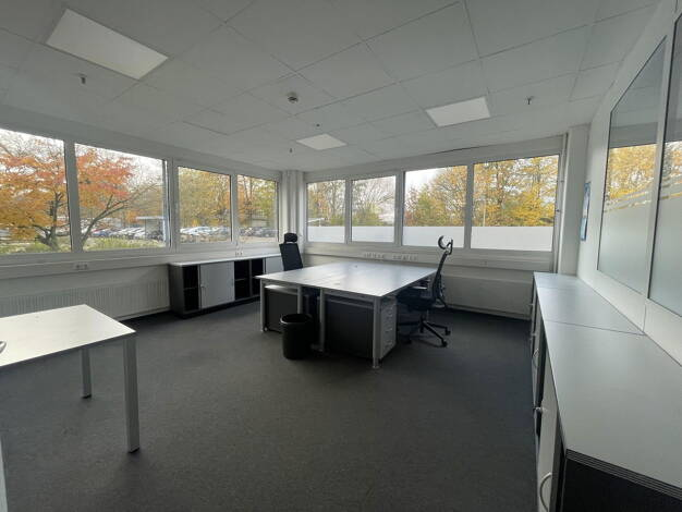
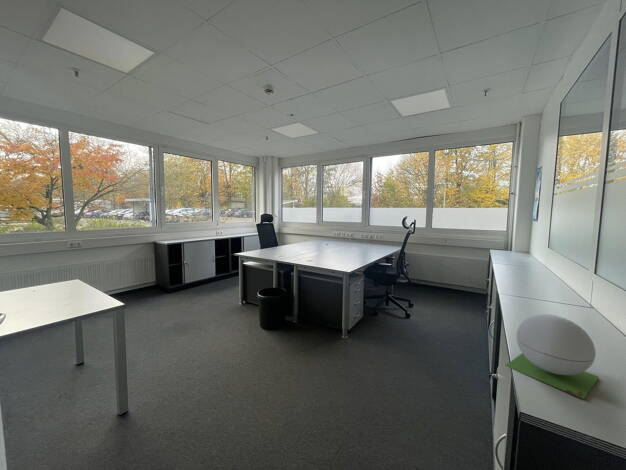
+ speaker [504,313,600,400]
